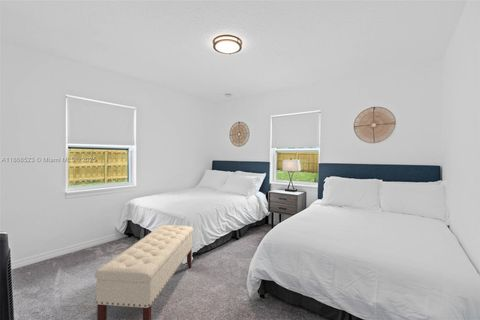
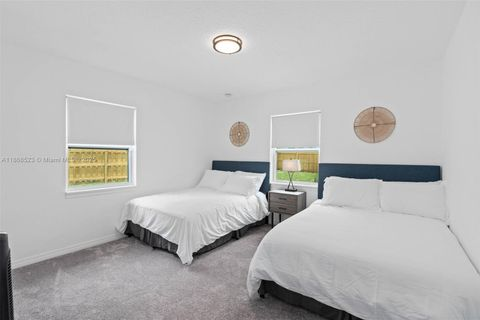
- bench [94,224,194,320]
